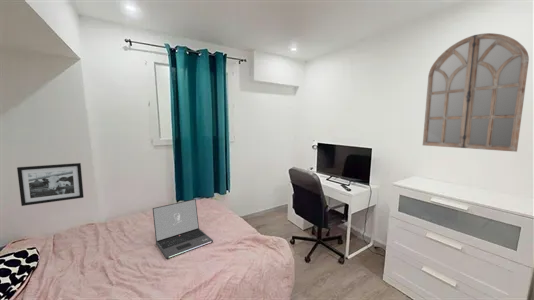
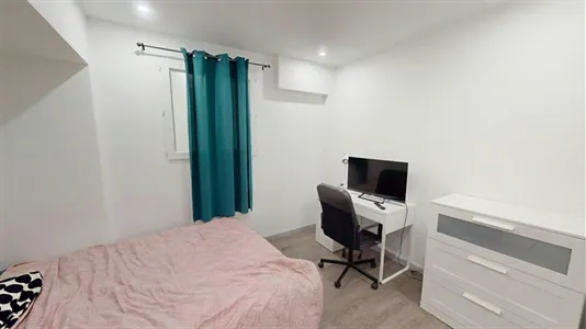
- picture frame [16,162,84,207]
- home mirror [422,32,530,153]
- laptop [152,198,214,260]
